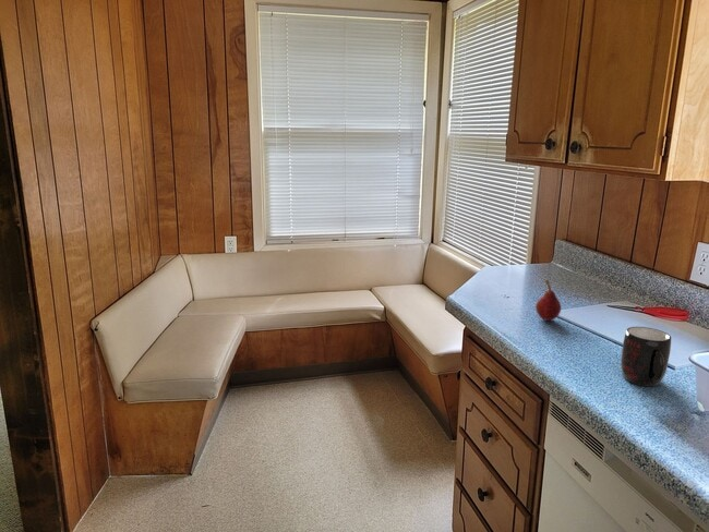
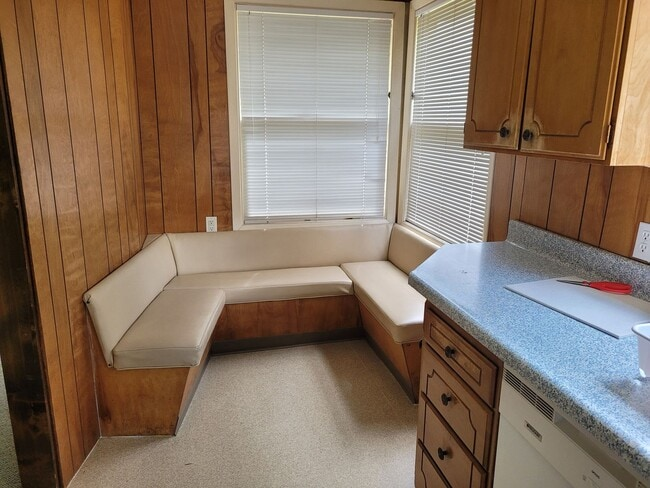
- fruit [534,278,562,322]
- mug [620,326,672,387]
